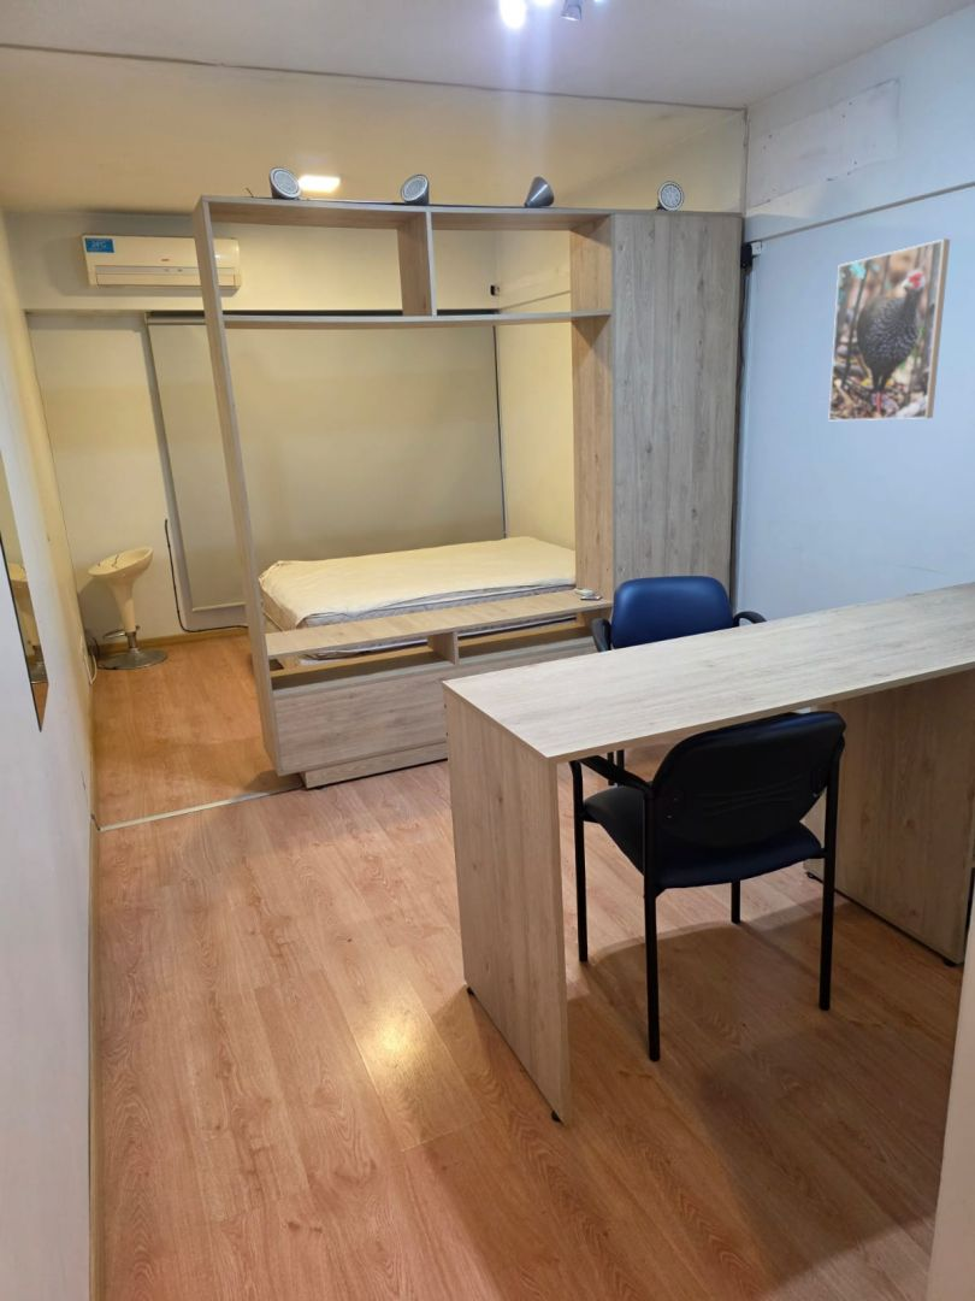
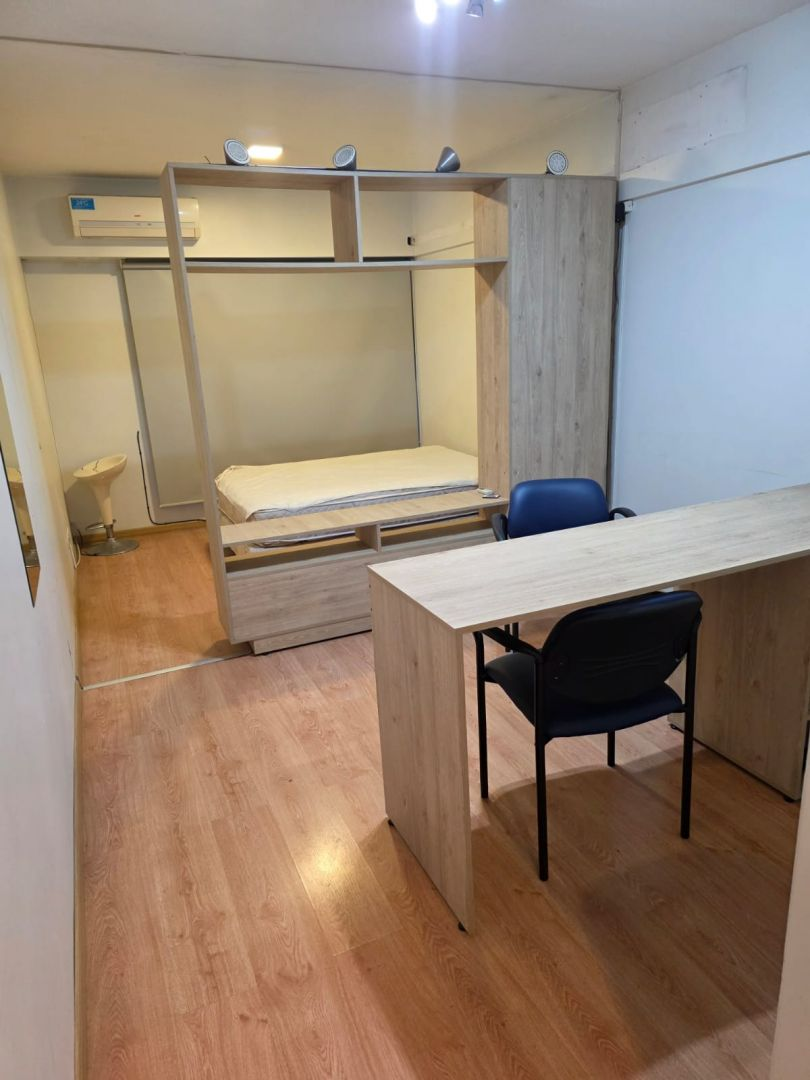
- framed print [827,239,951,422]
